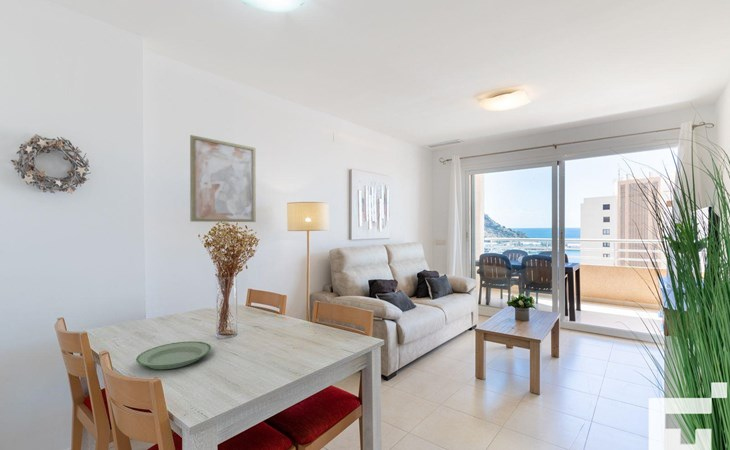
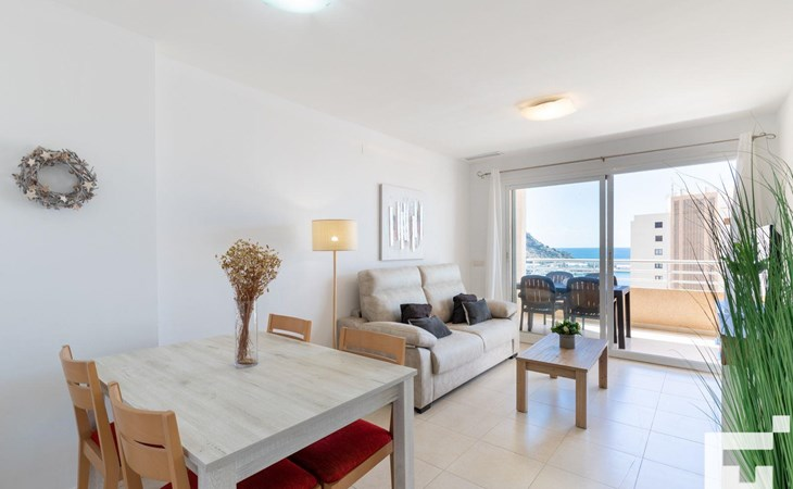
- plate [135,340,212,370]
- wall art [189,134,256,223]
